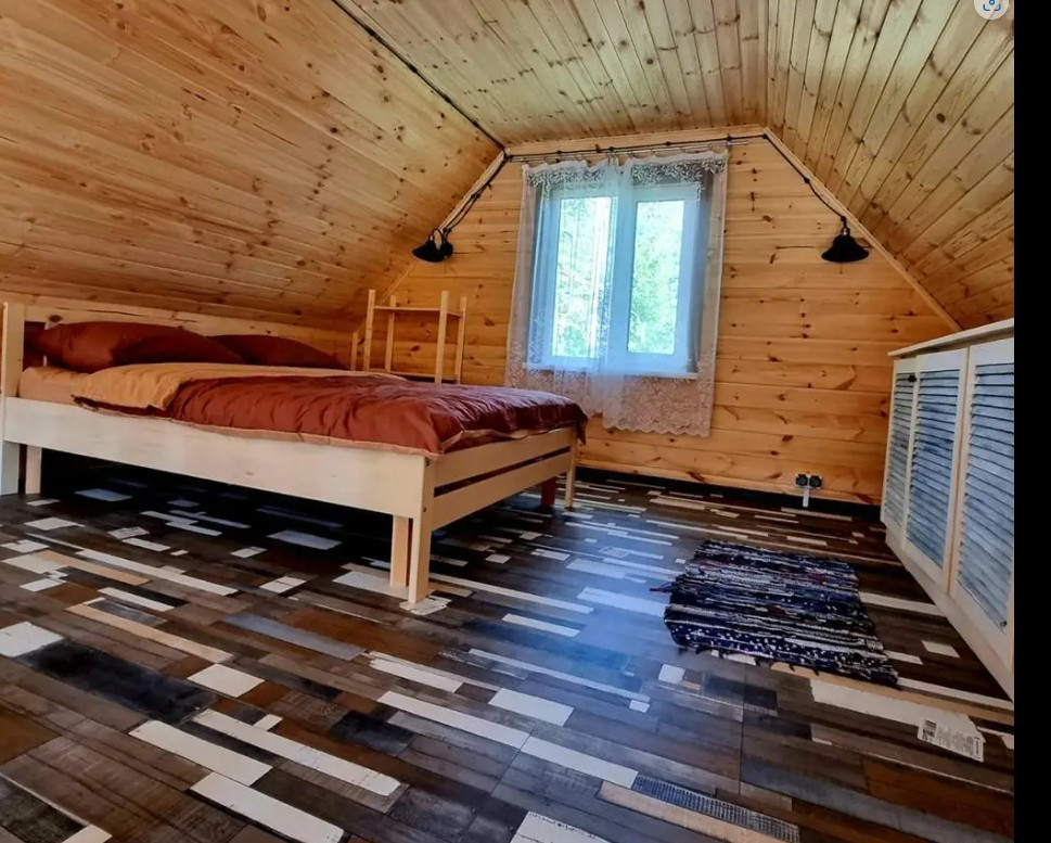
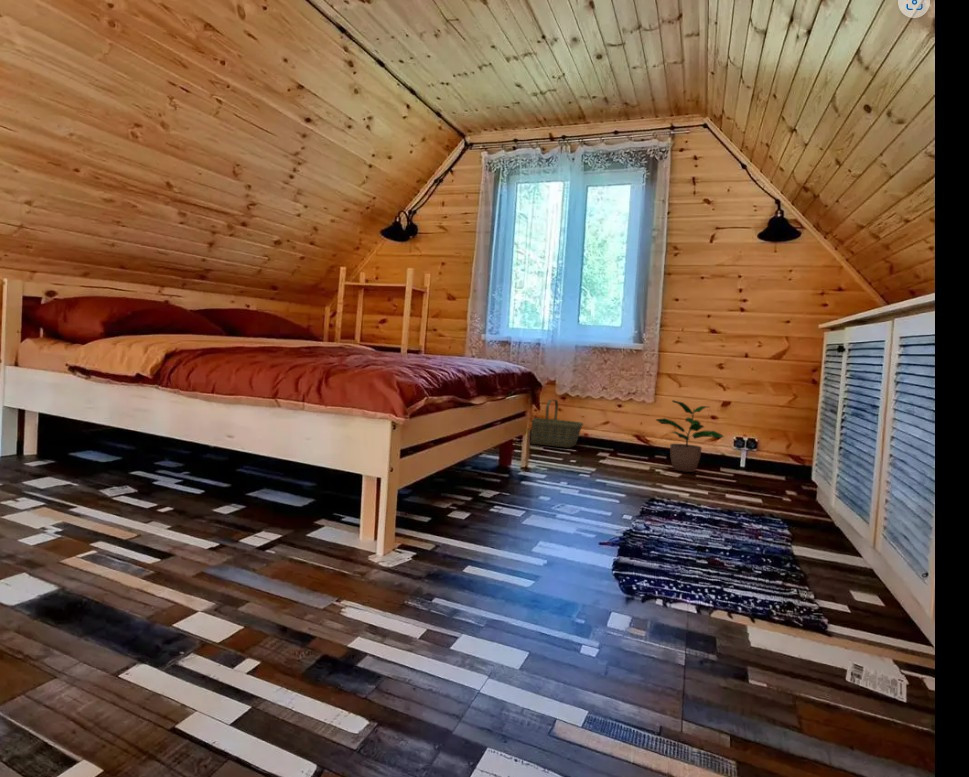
+ potted plant [655,399,725,473]
+ basket [529,398,584,449]
